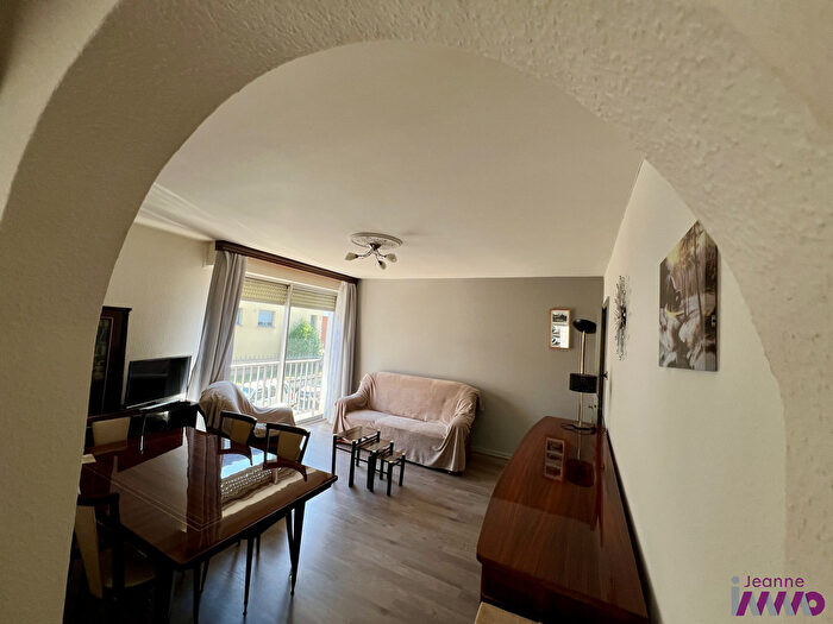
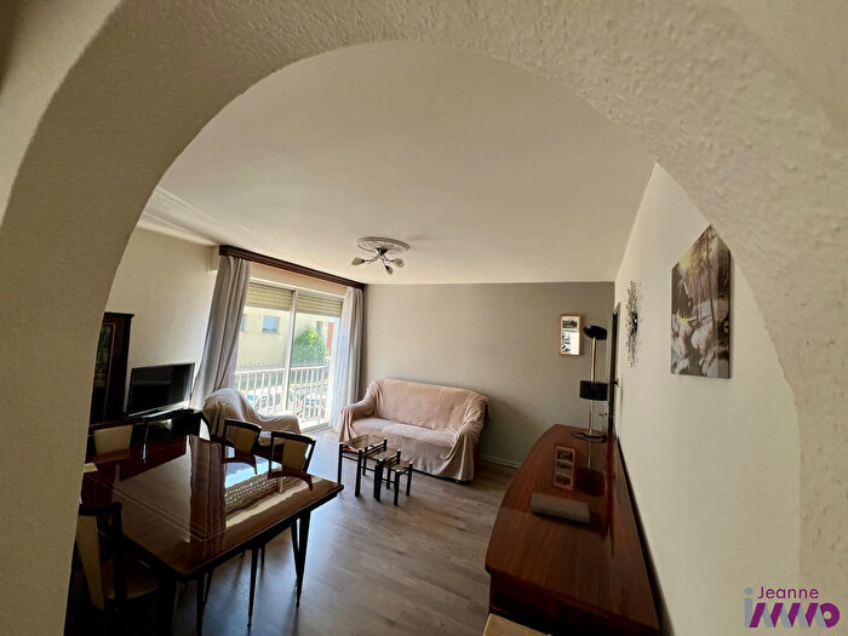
+ notebook [529,492,591,525]
